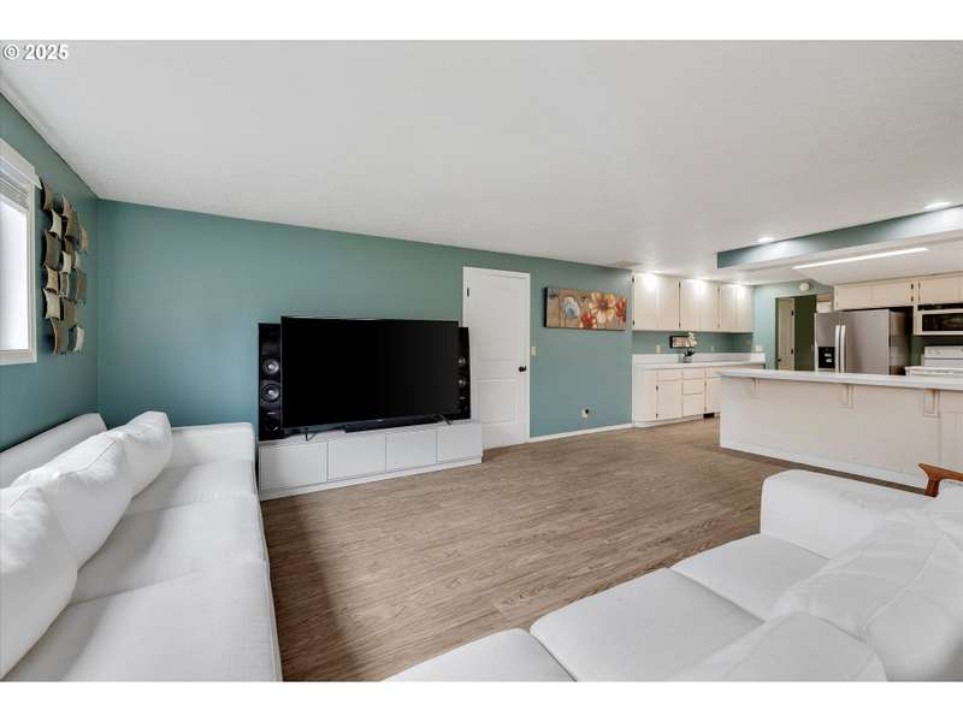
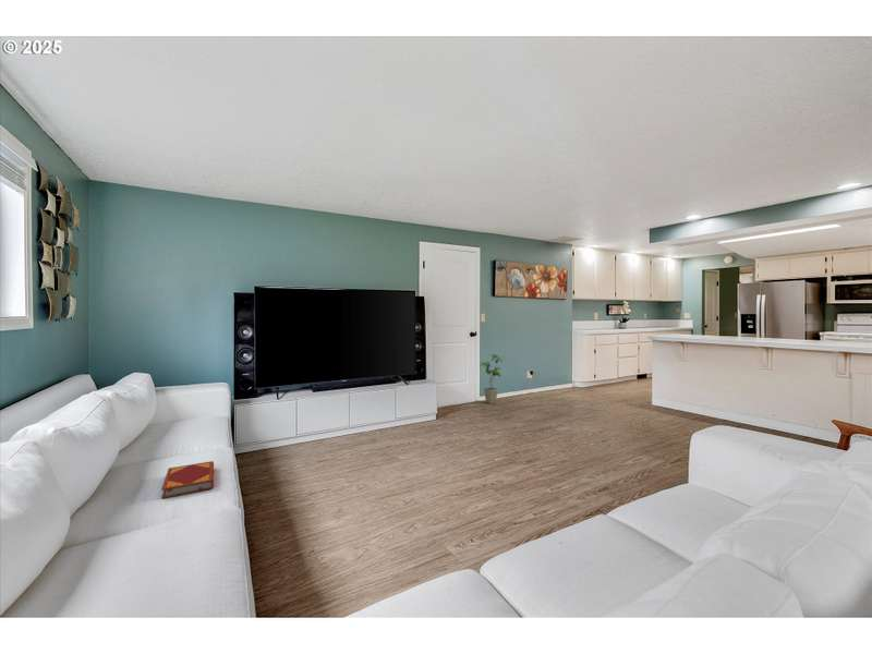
+ hardback book [160,460,215,499]
+ house plant [480,353,506,404]
